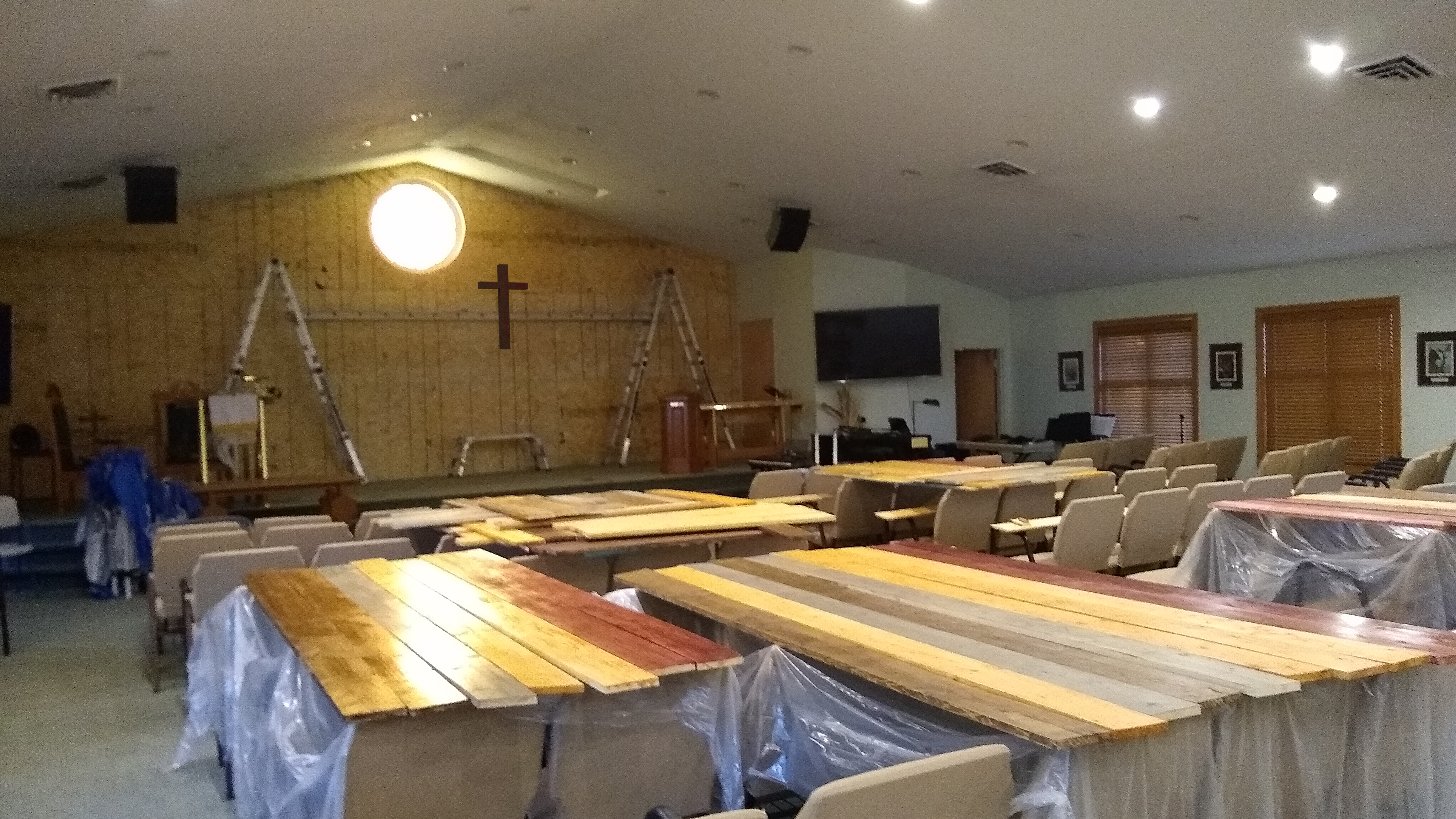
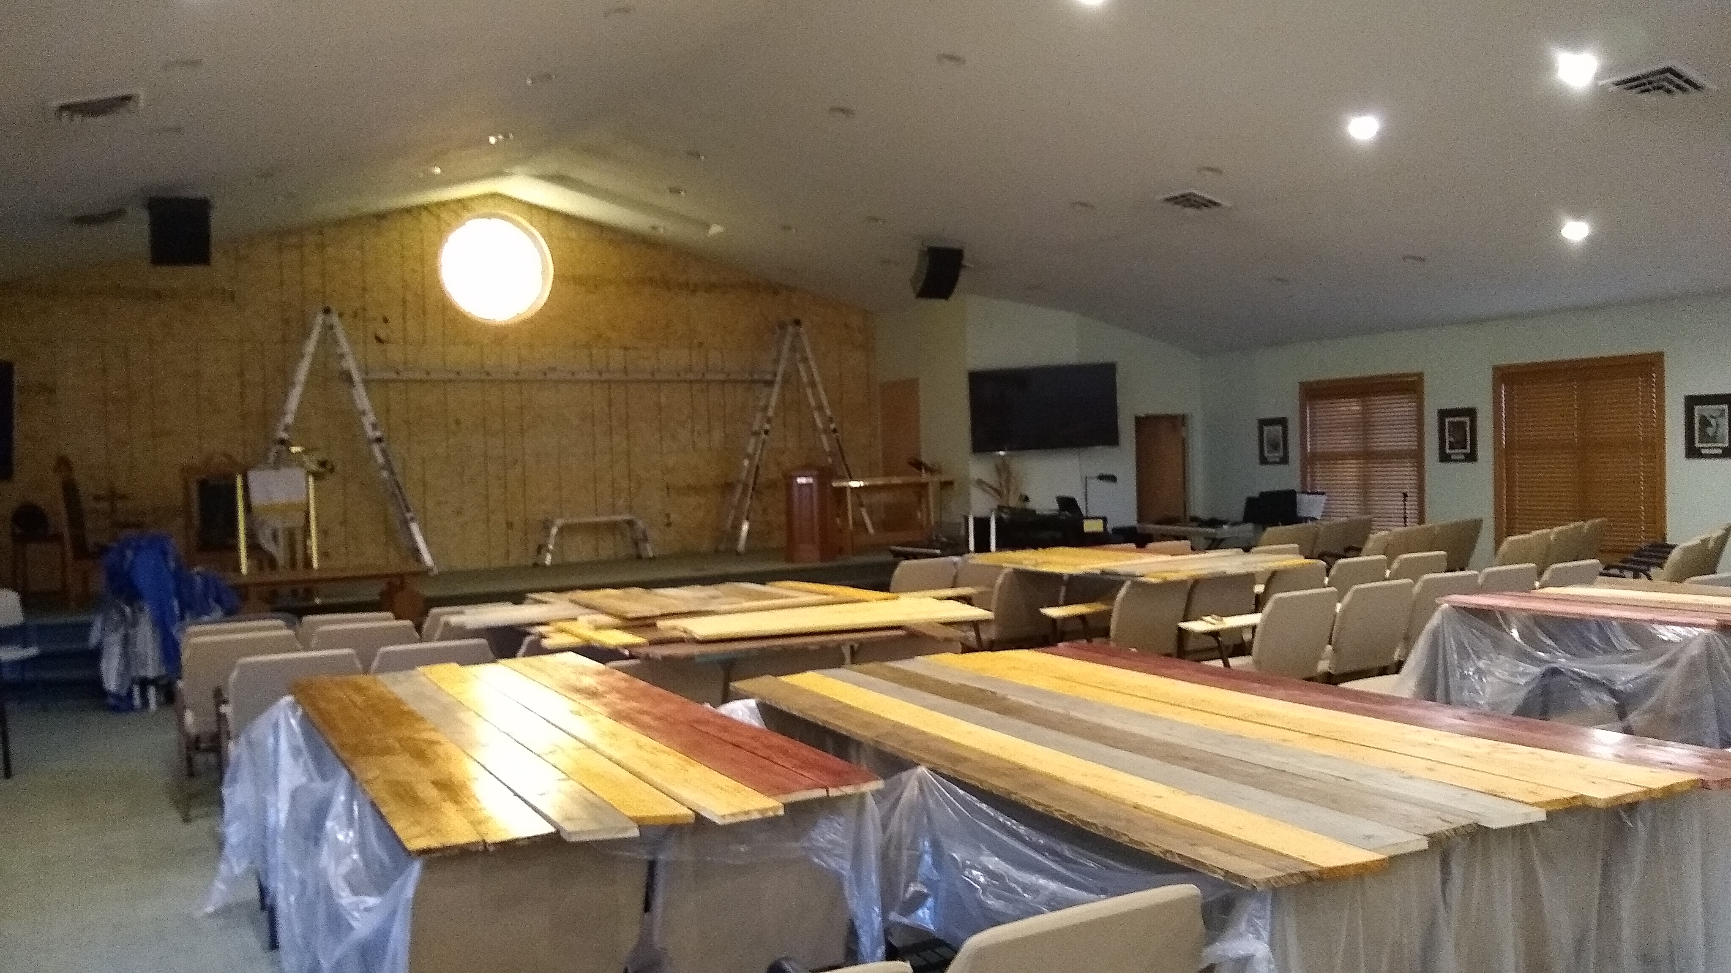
- cross [477,264,529,350]
